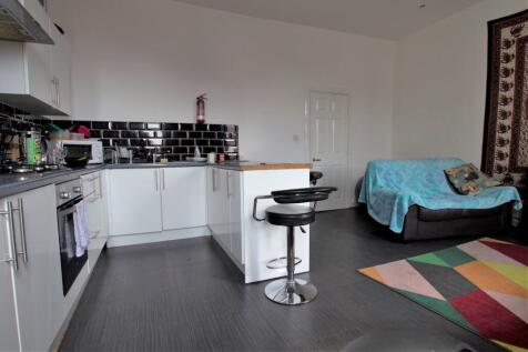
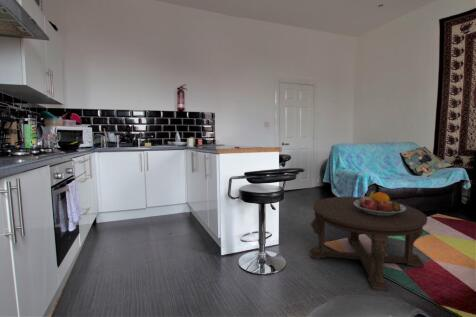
+ coffee table [309,196,428,292]
+ fruit bowl [354,190,406,216]
